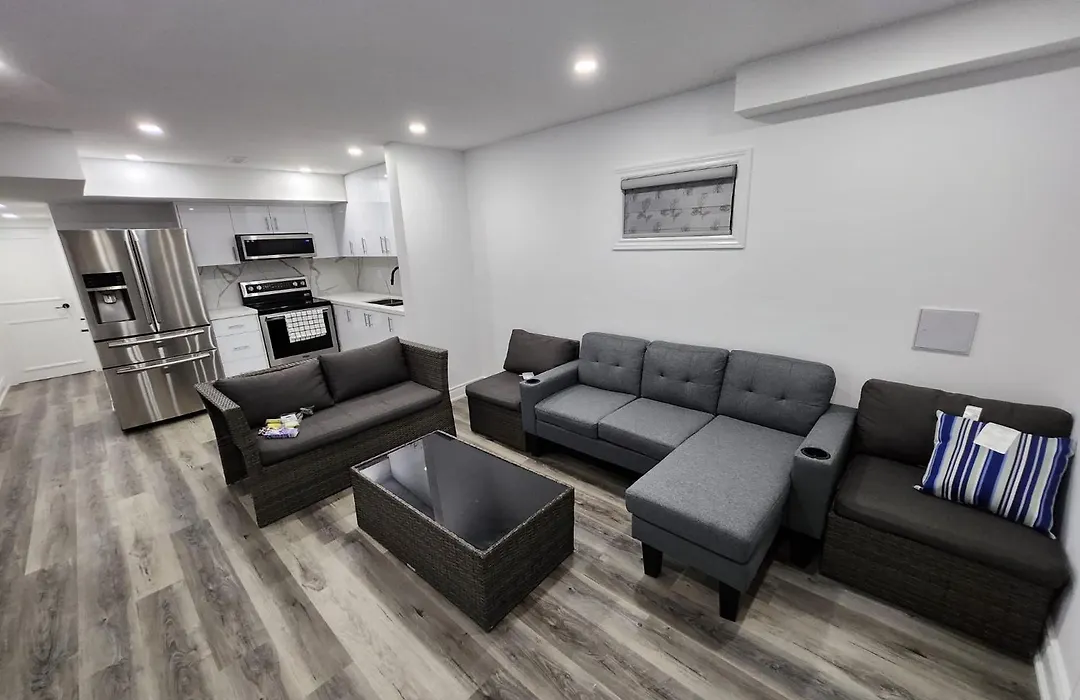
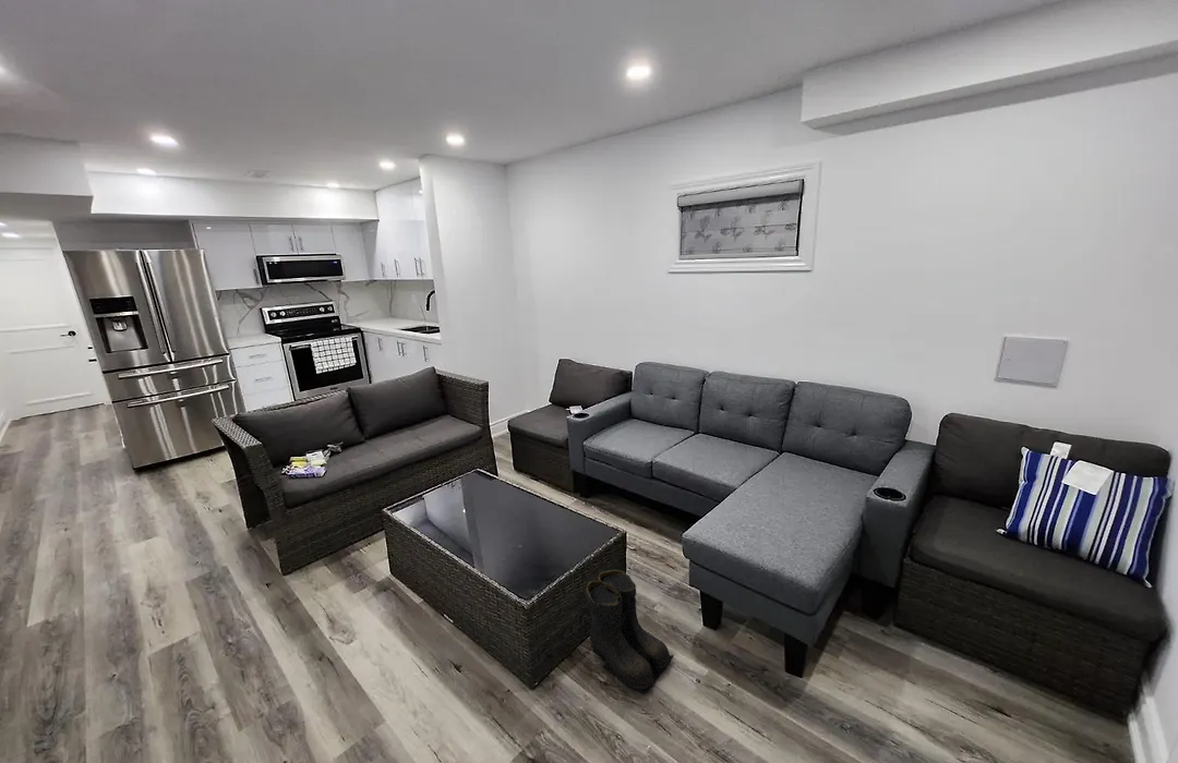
+ boots [584,569,675,695]
